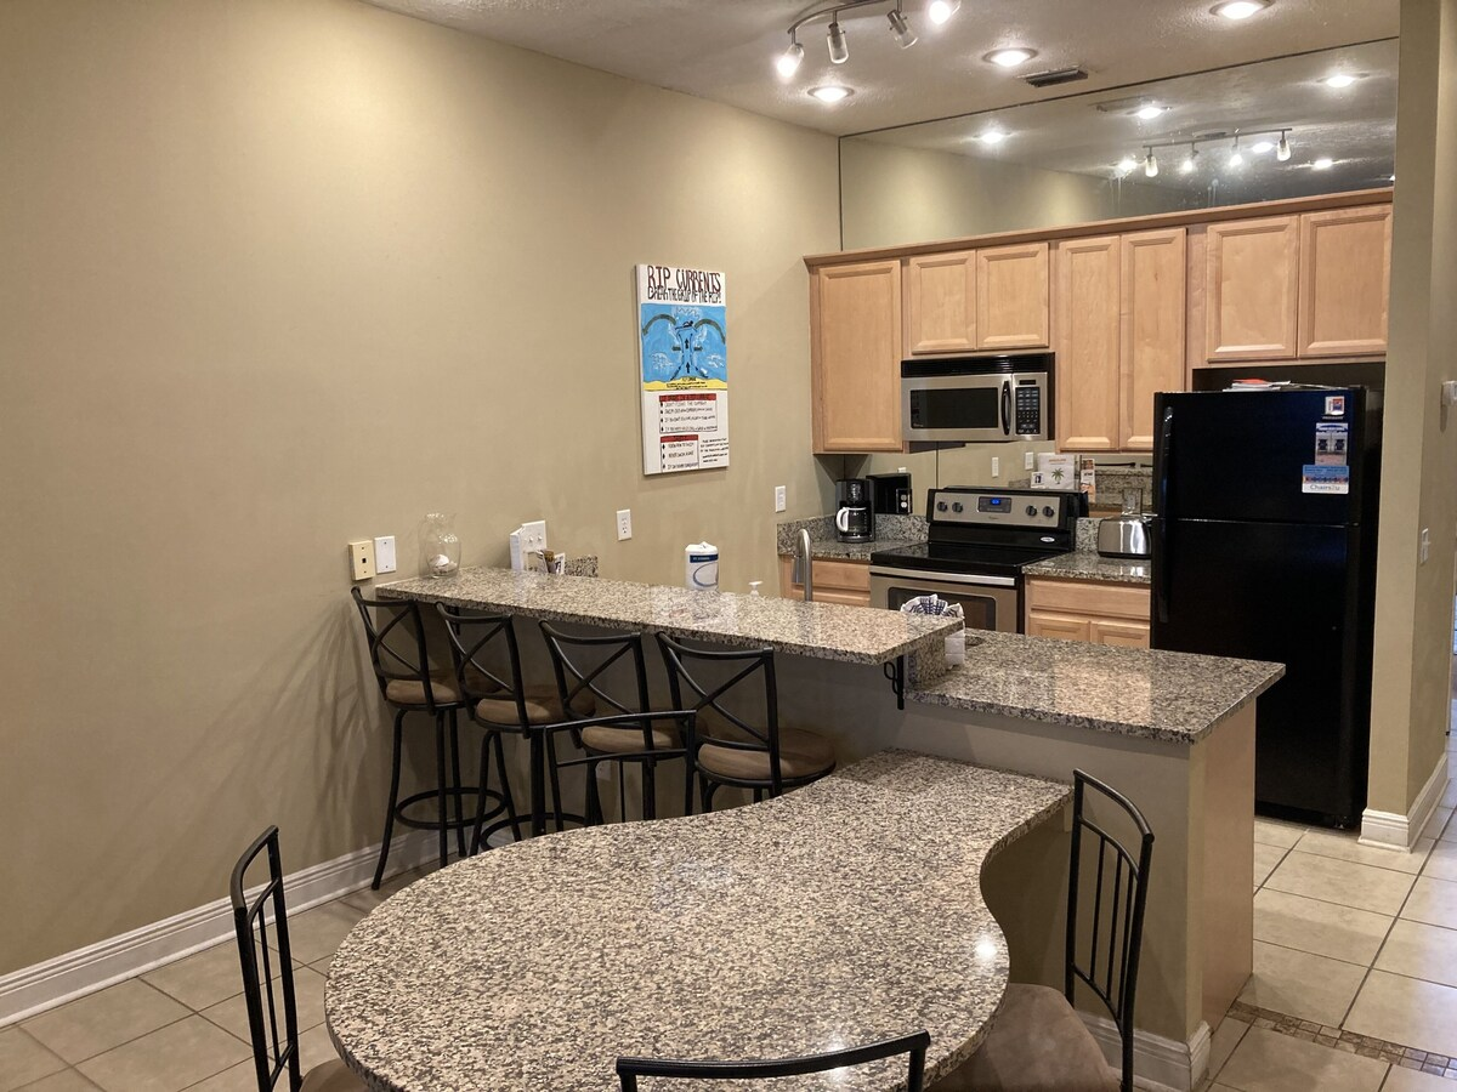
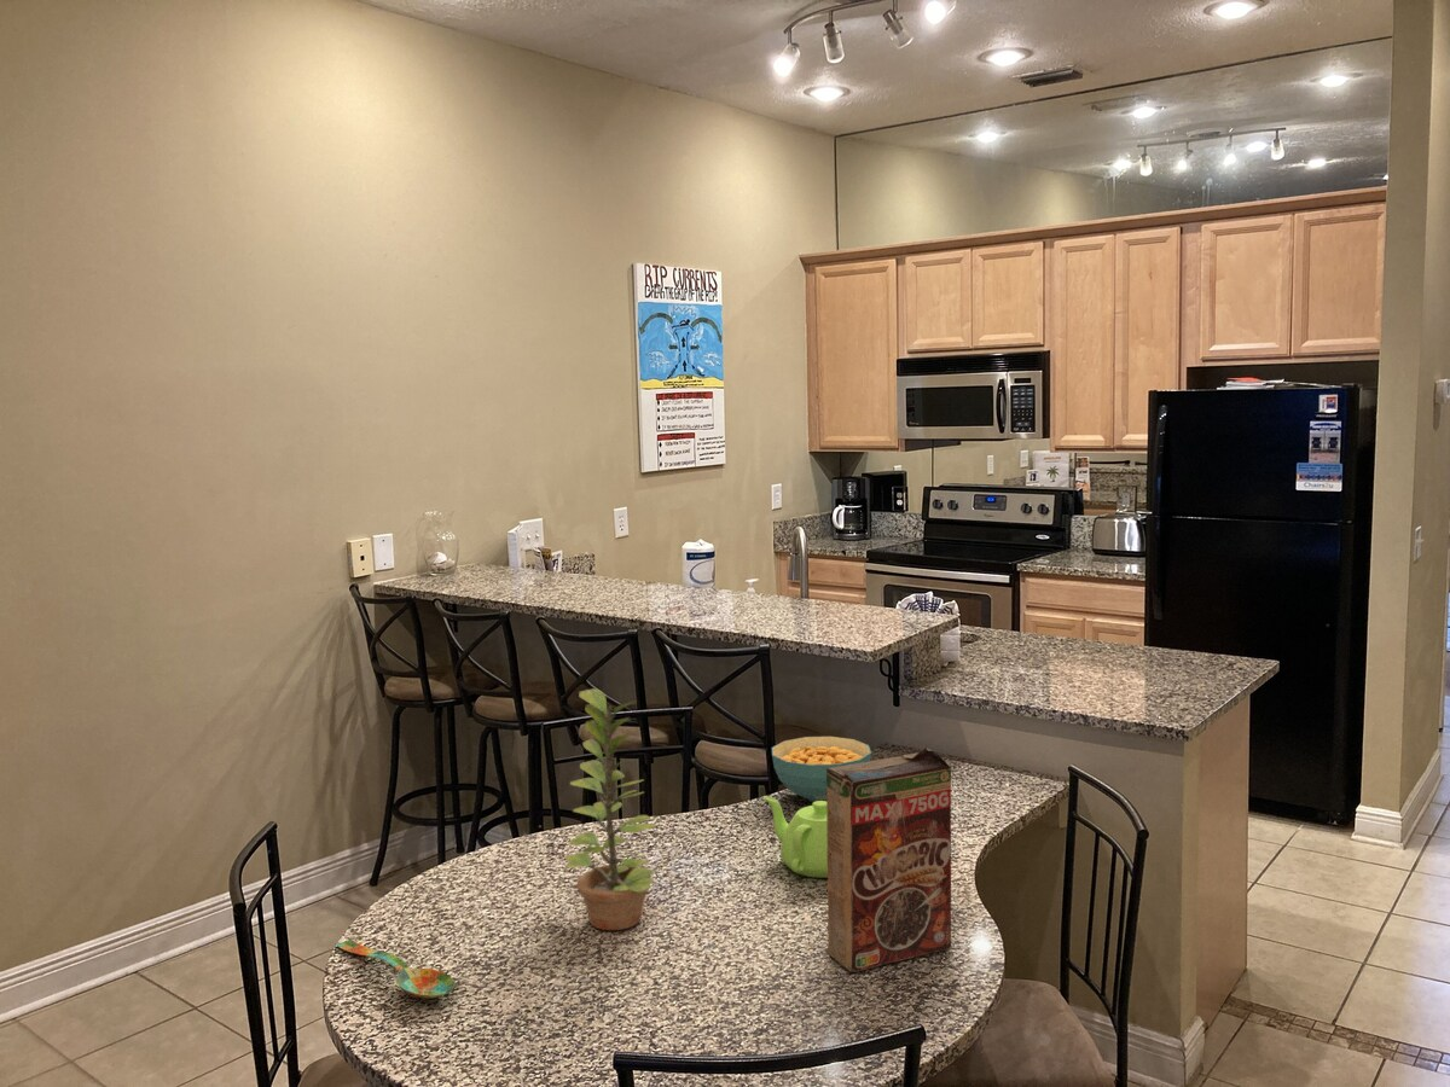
+ cereal box [824,746,952,973]
+ spoon [335,938,457,999]
+ cereal bowl [771,736,872,803]
+ plant [564,687,657,931]
+ teapot [762,795,828,879]
